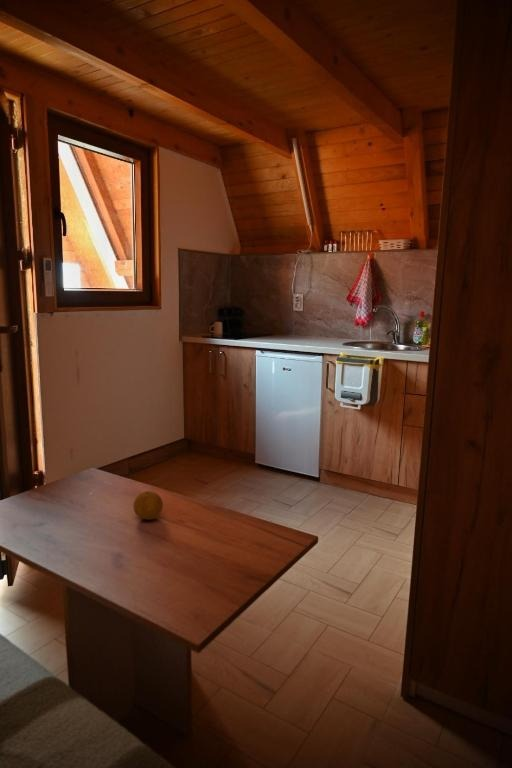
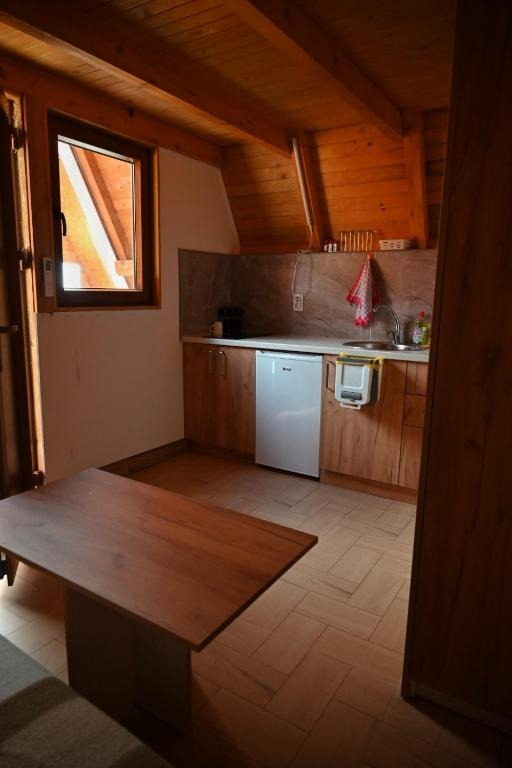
- fruit [132,490,164,521]
